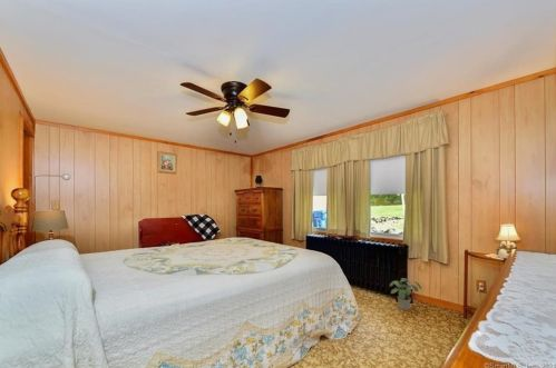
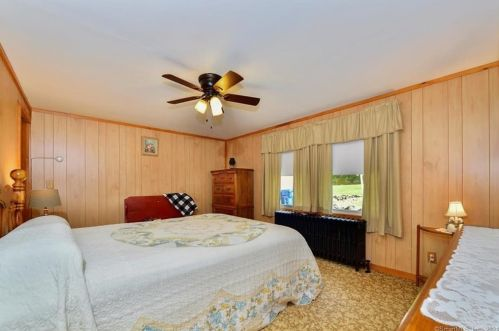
- potted plant [389,277,422,311]
